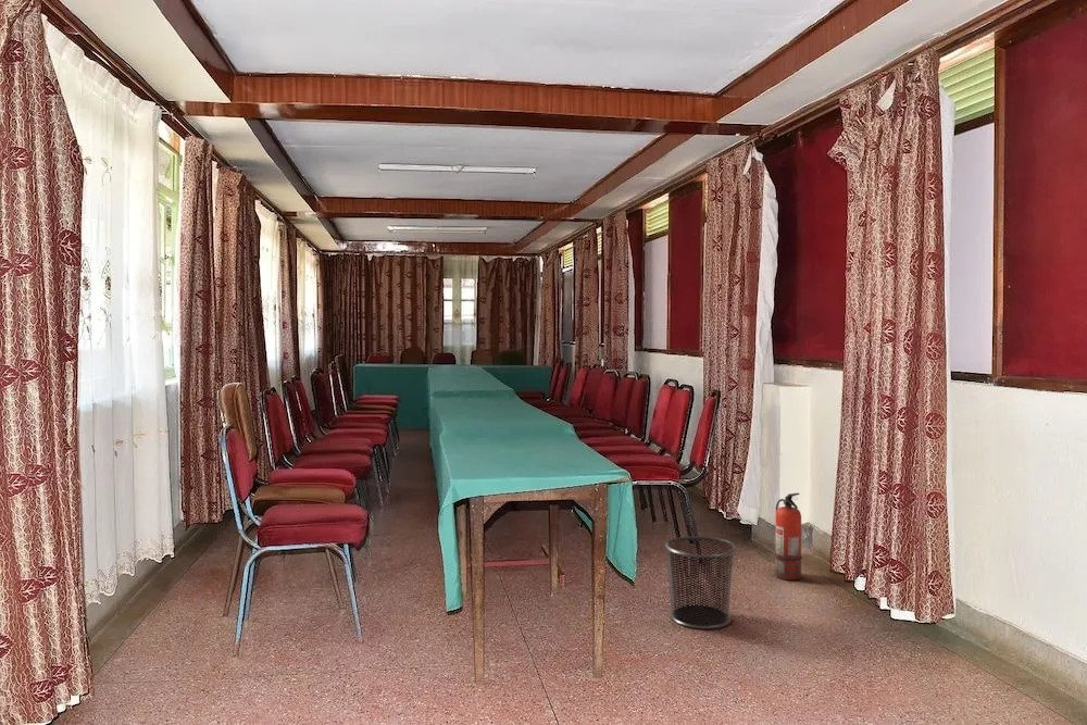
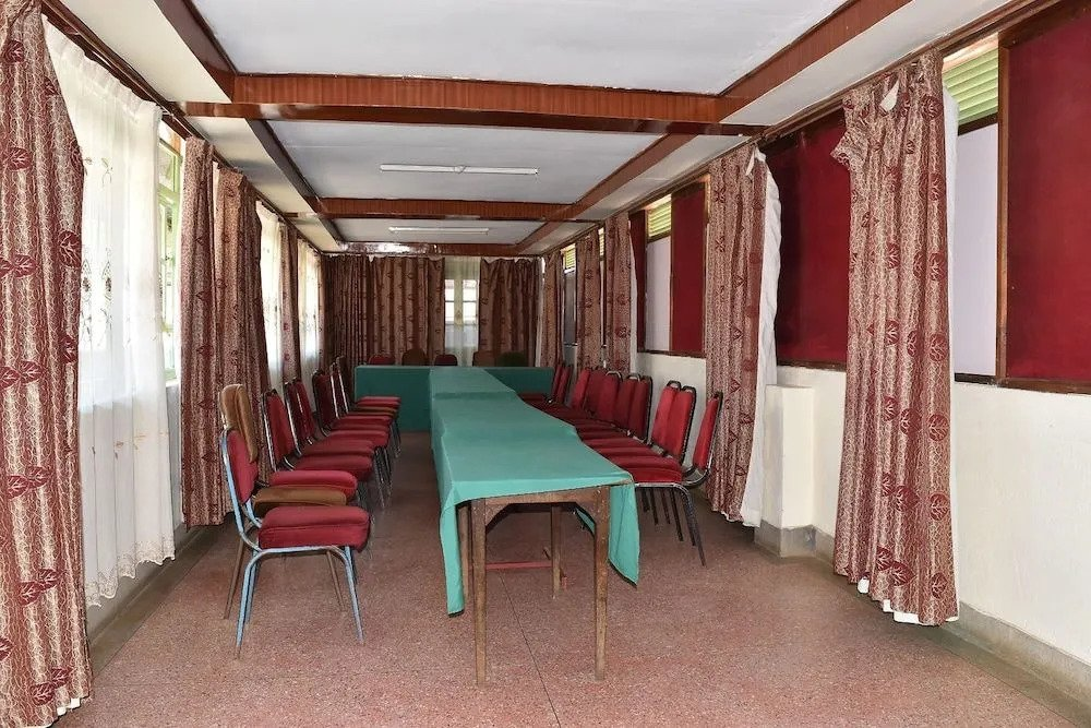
- waste bin [664,535,737,630]
- fire extinguisher [774,492,803,582]
